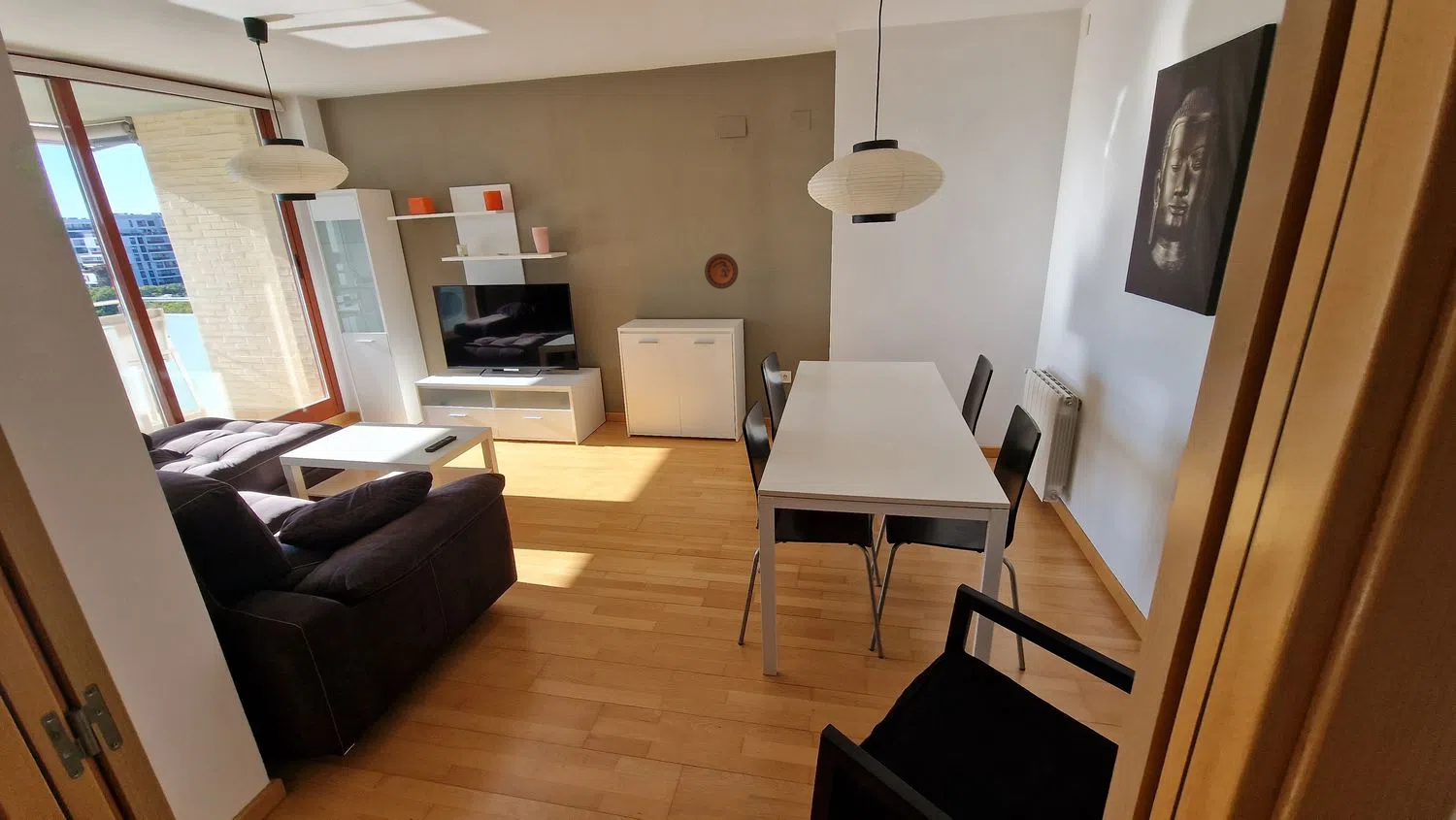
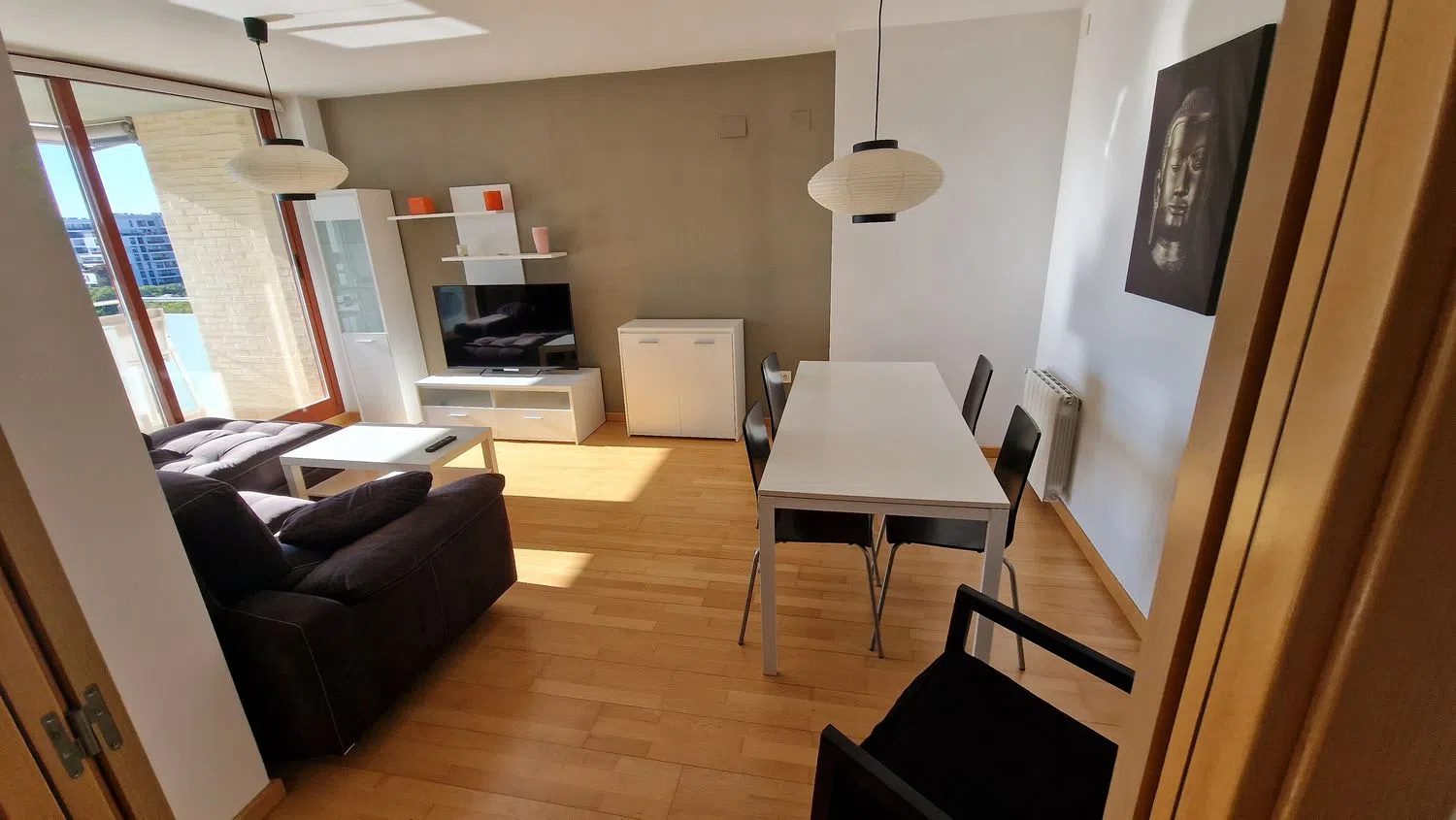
- decorative plate [704,252,739,290]
